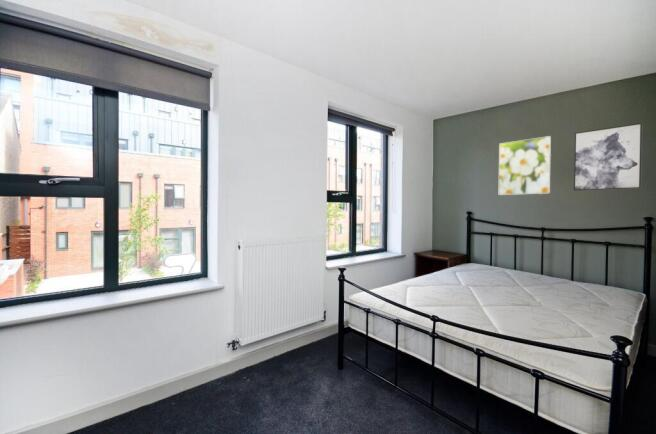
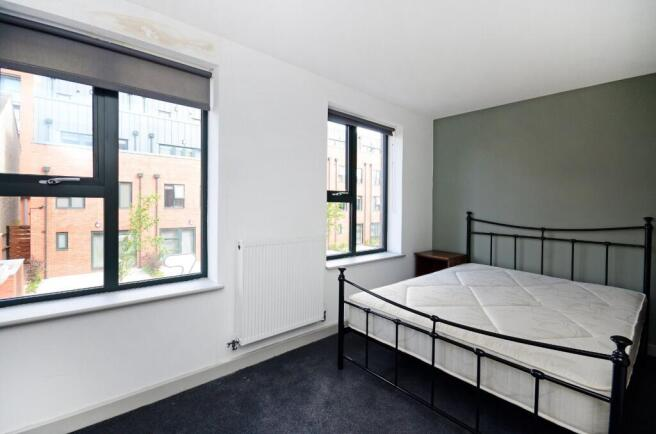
- wall art [573,122,643,192]
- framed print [498,135,552,196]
